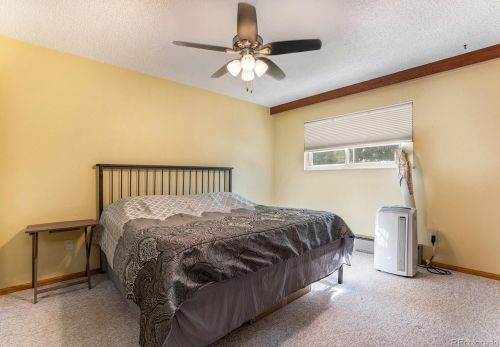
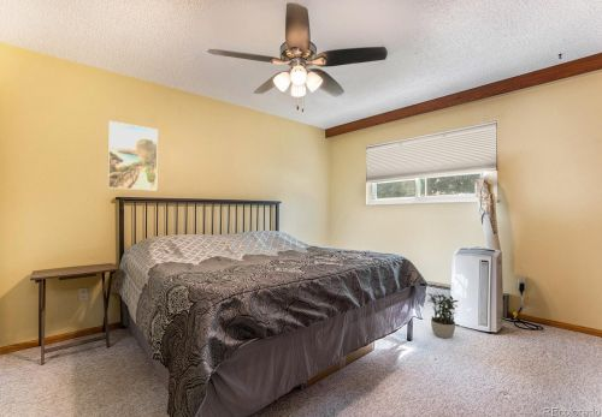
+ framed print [106,120,159,192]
+ potted plant [426,291,460,339]
